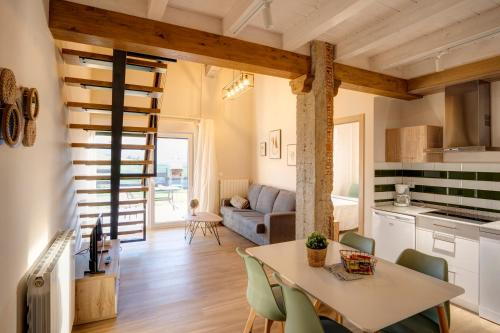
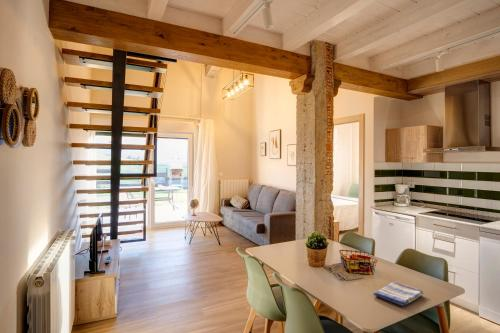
+ dish towel [372,281,425,307]
